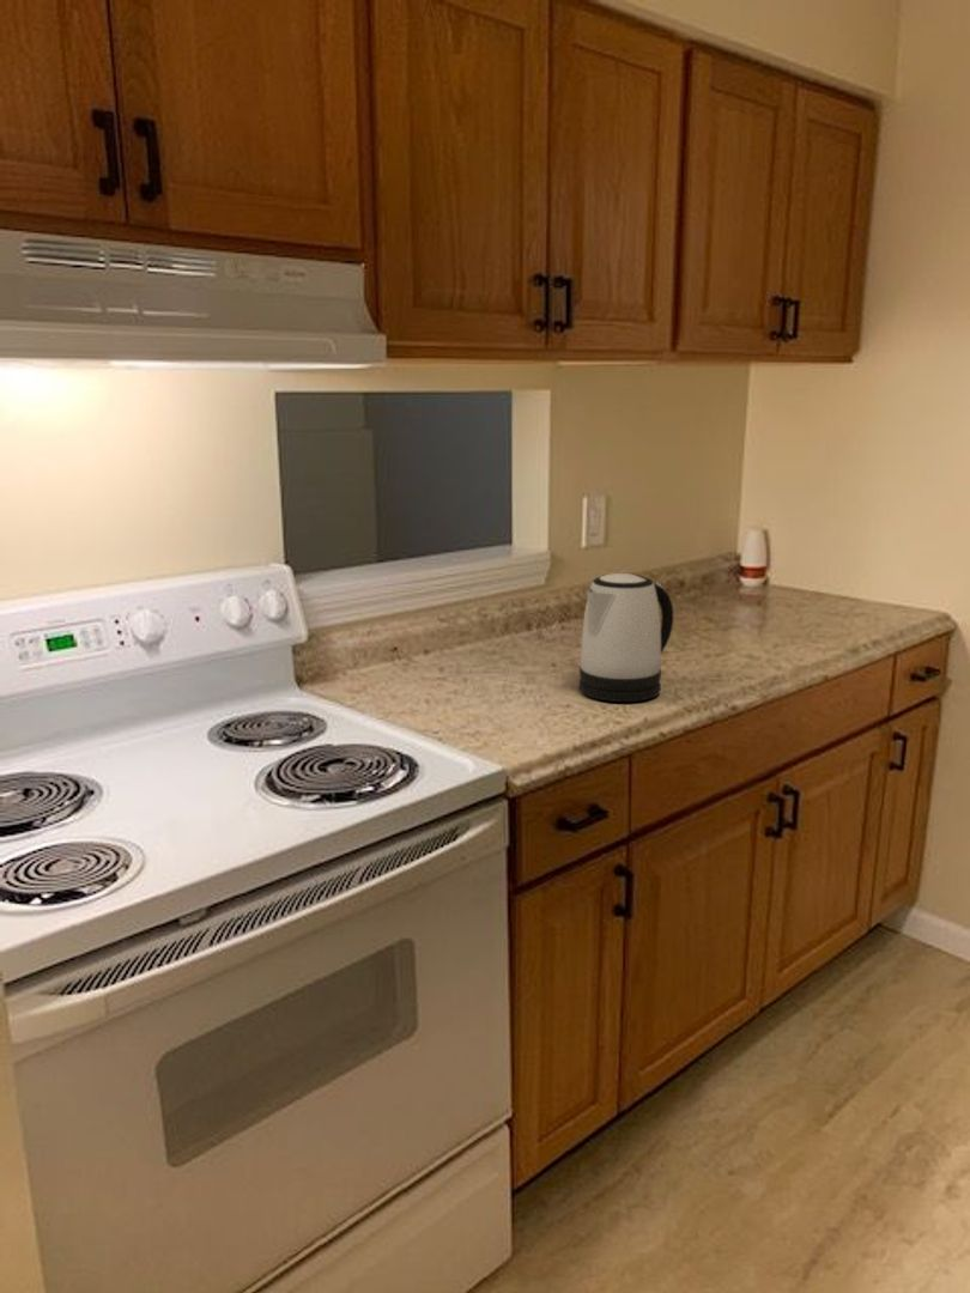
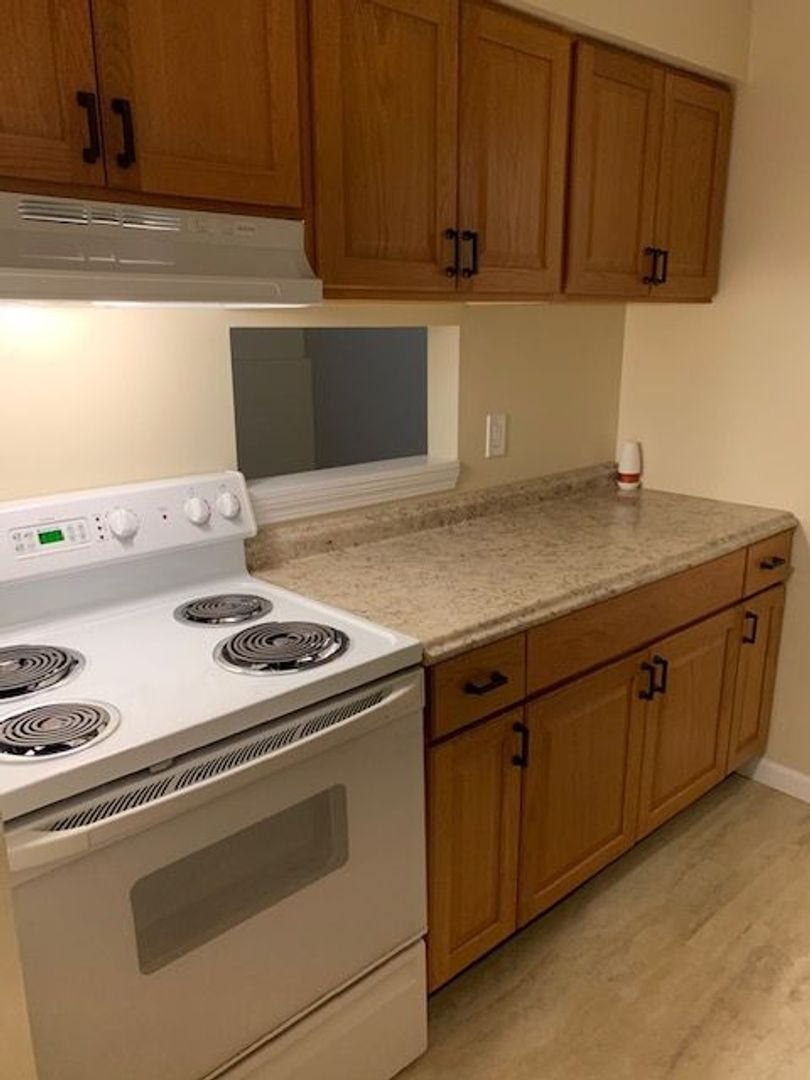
- kettle [578,572,674,703]
